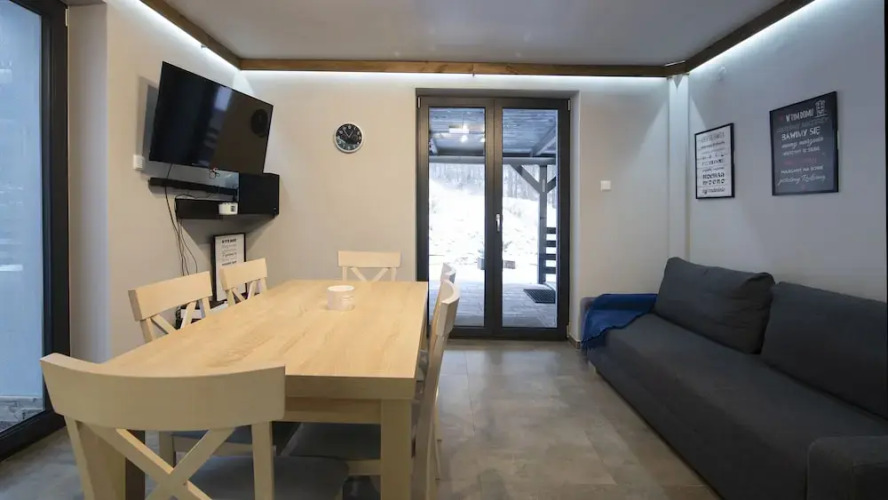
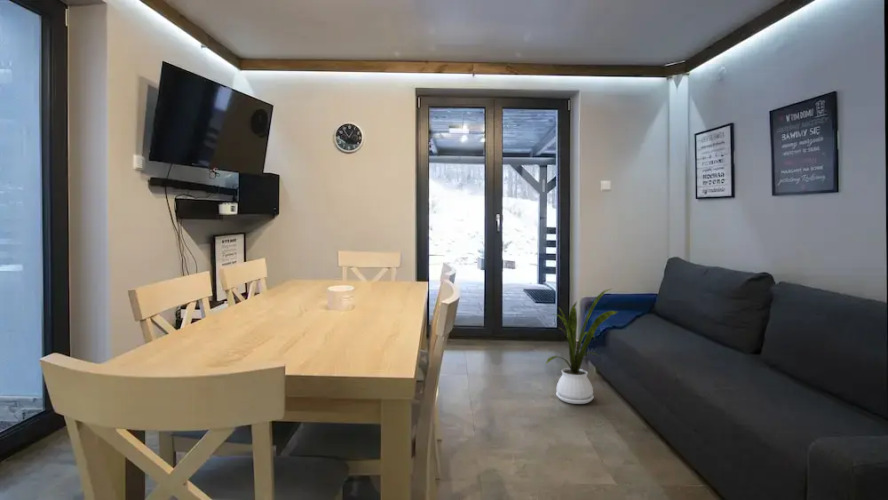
+ house plant [544,288,618,405]
